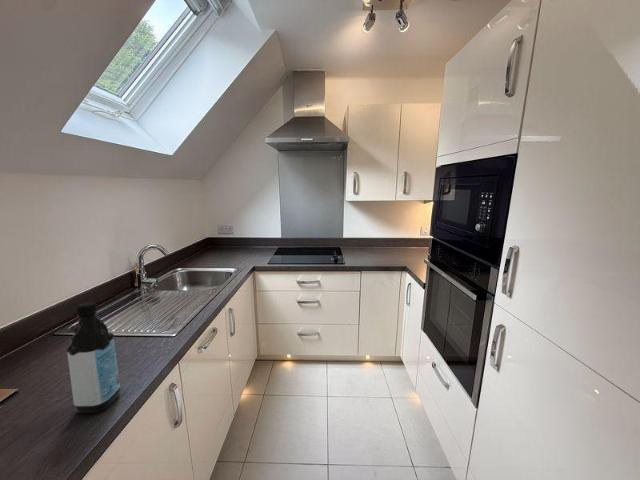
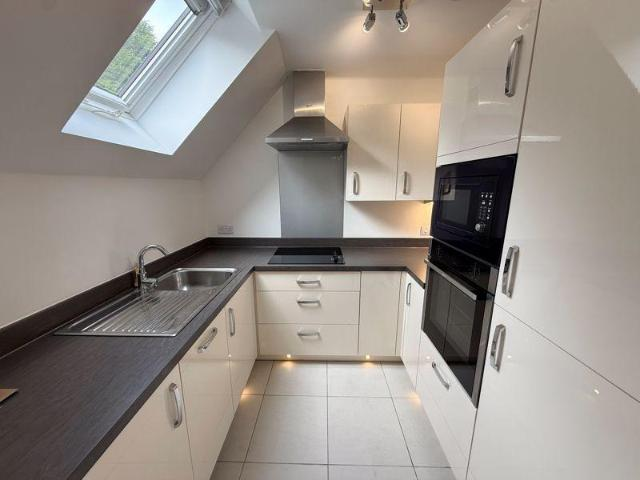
- water bottle [66,301,122,414]
